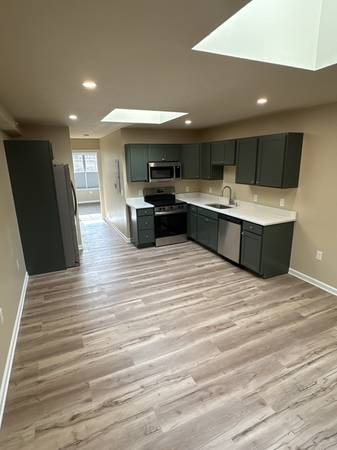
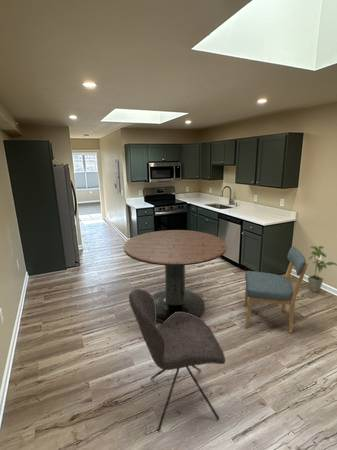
+ house plant [307,245,337,293]
+ dining table [123,229,227,325]
+ chair [243,246,309,334]
+ chair [128,288,226,433]
